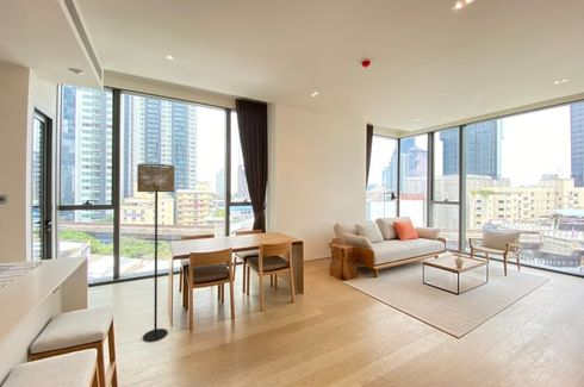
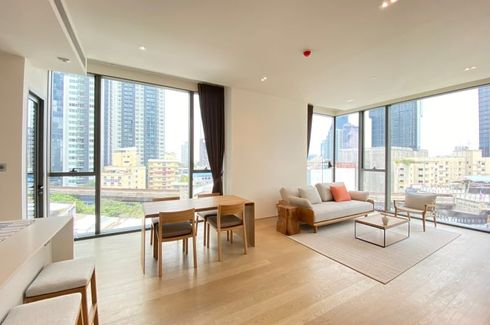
- floor lamp [136,163,176,342]
